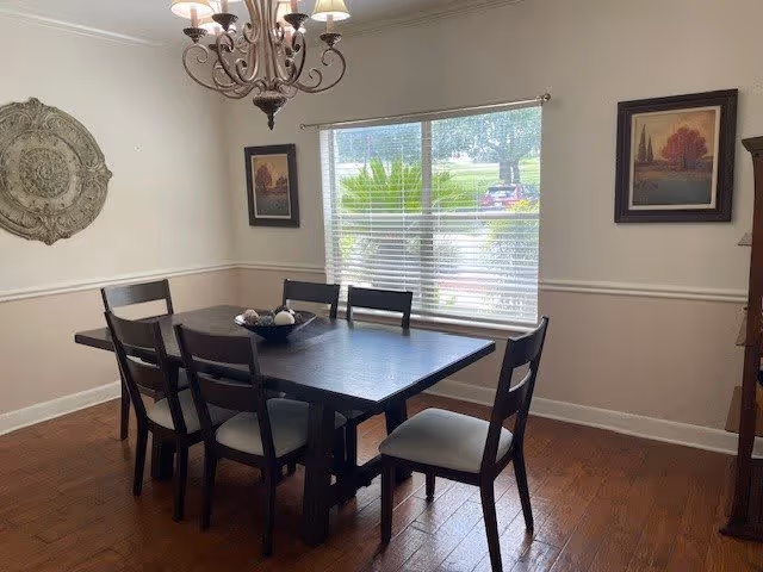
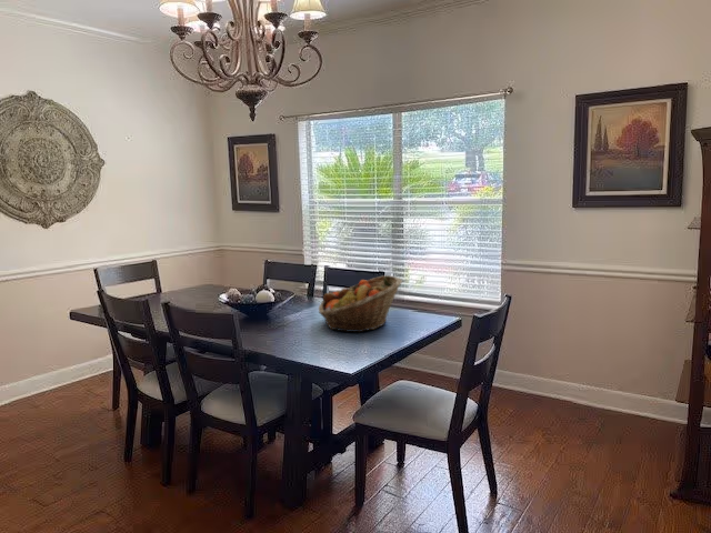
+ fruit basket [318,274,403,333]
